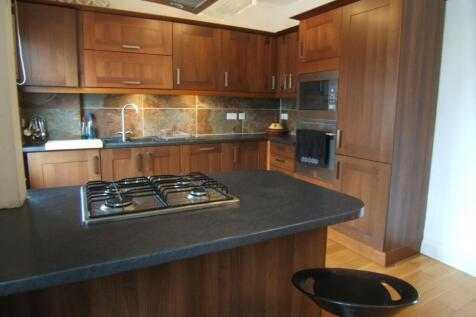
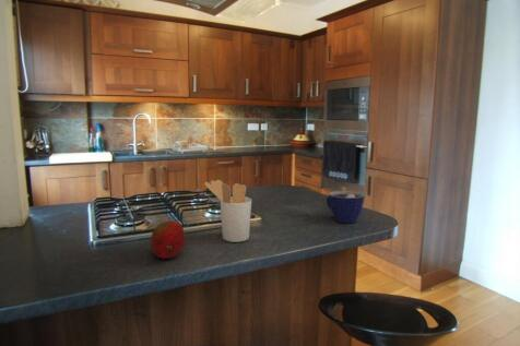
+ utensil holder [203,179,252,243]
+ fruit [150,219,187,260]
+ cup [326,190,366,224]
